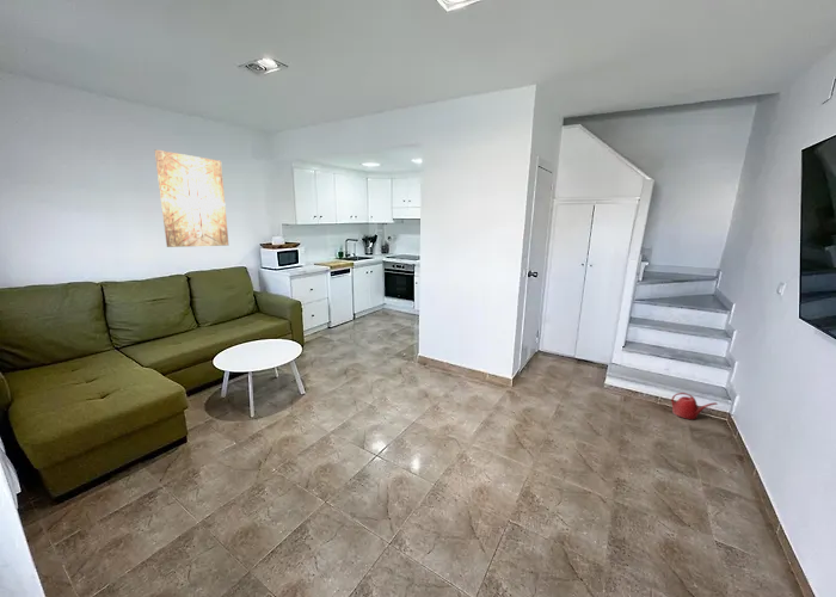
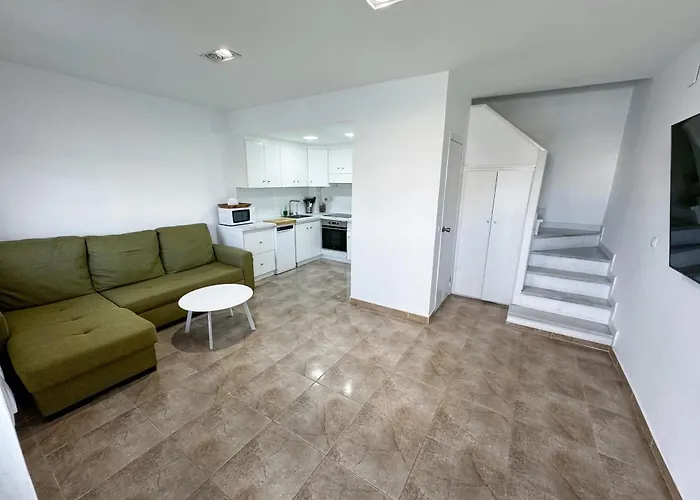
- watering can [670,392,719,421]
- wall art [154,148,229,248]
